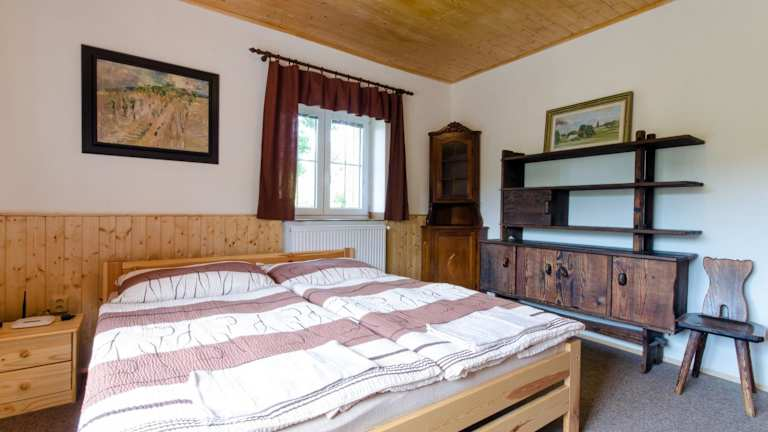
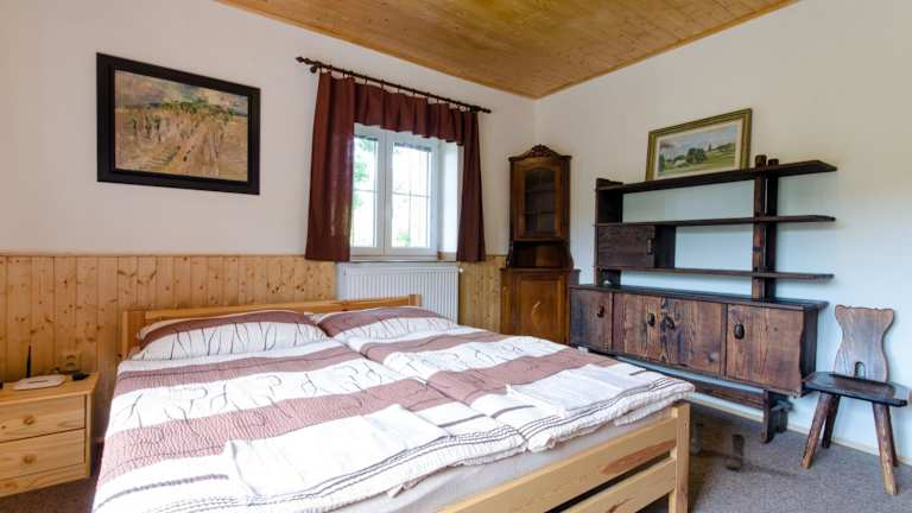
+ boots [689,422,747,470]
